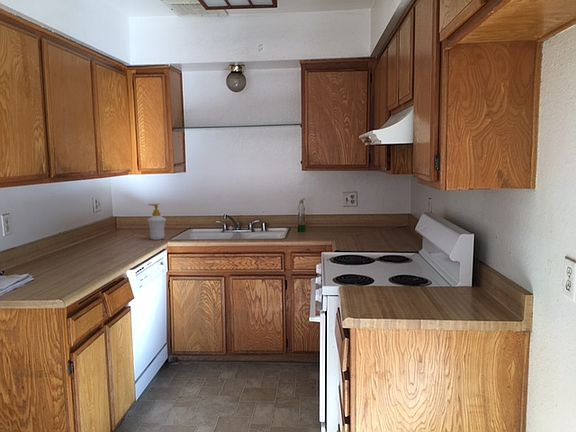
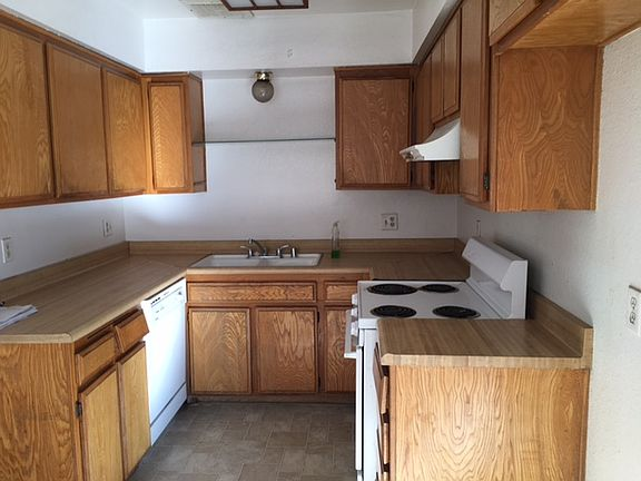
- soap bottle [146,203,167,241]
